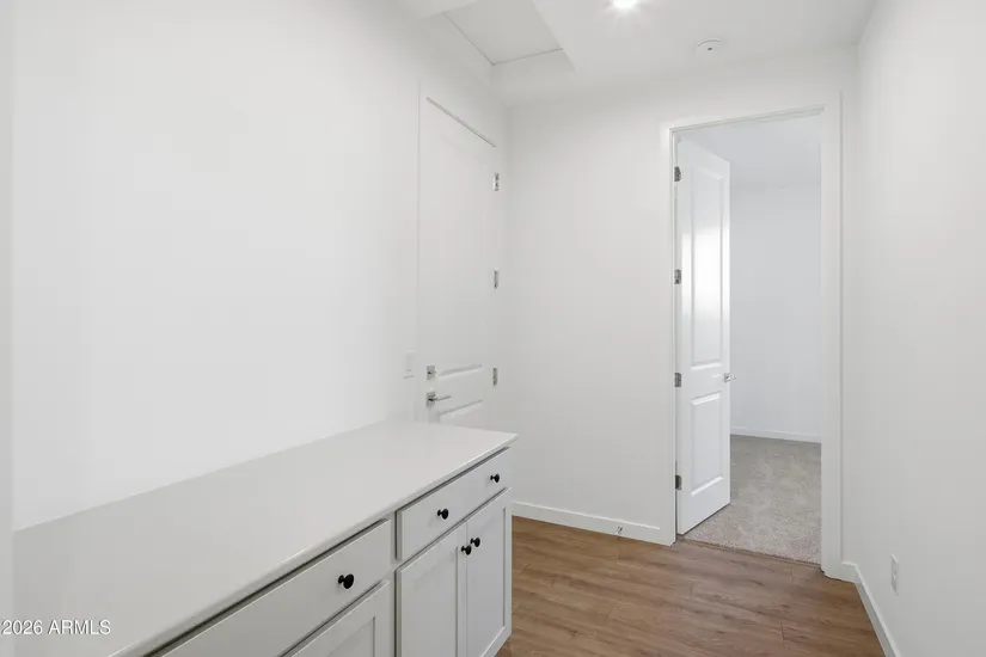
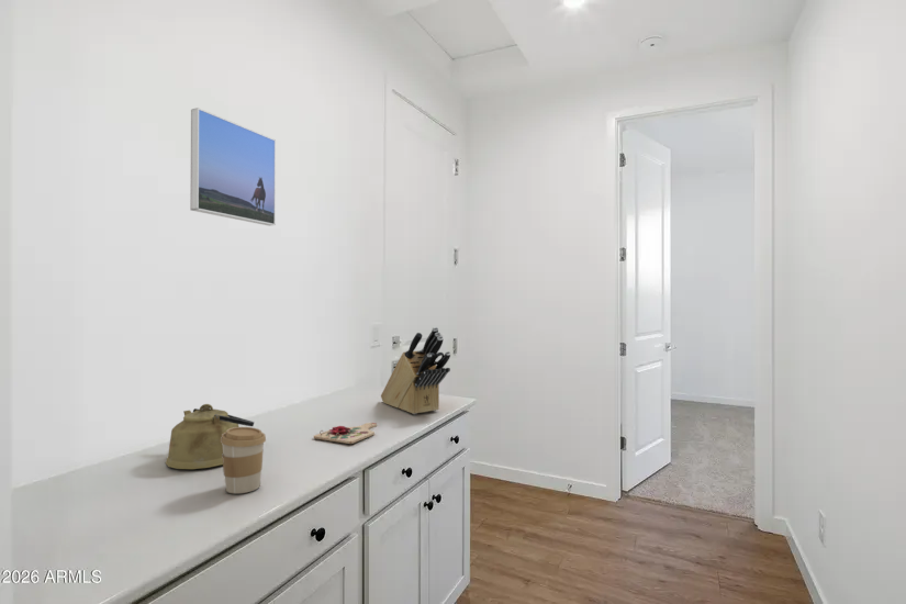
+ knife block [380,326,451,415]
+ kettle [165,403,255,470]
+ cutting board [313,422,378,445]
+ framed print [189,107,277,227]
+ coffee cup [221,426,267,494]
